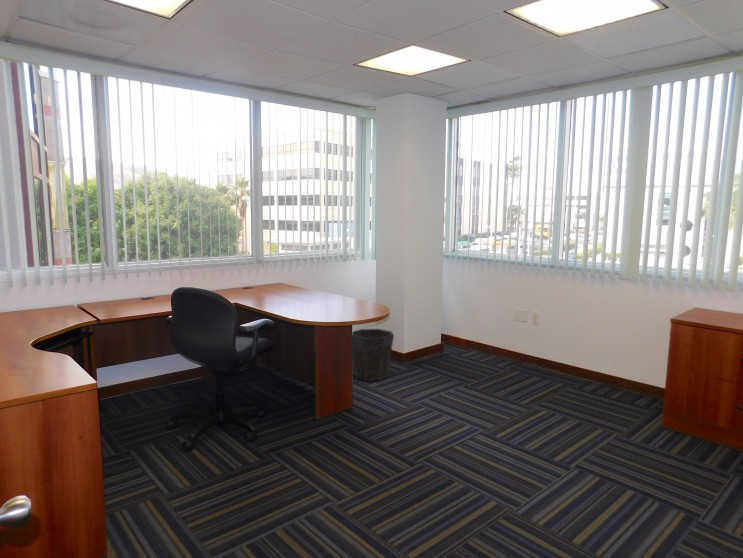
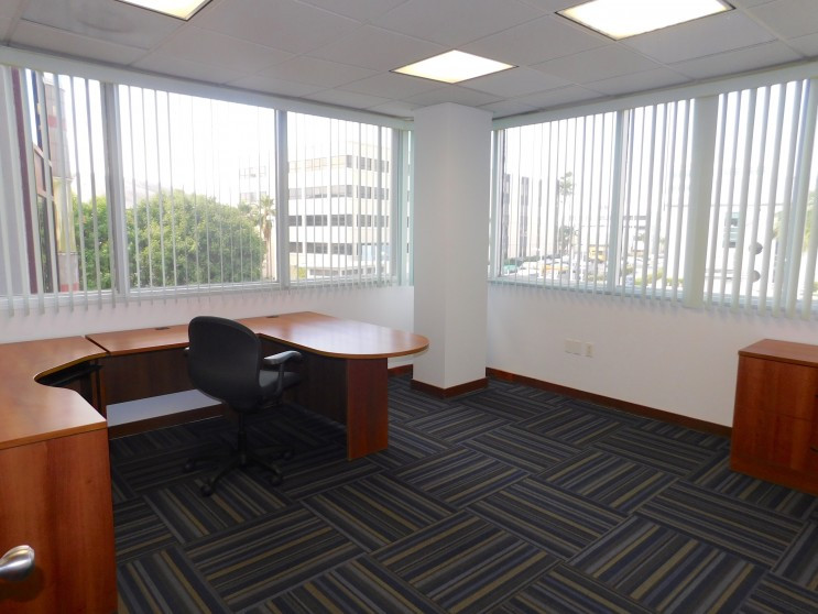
- waste bin [351,328,395,382]
